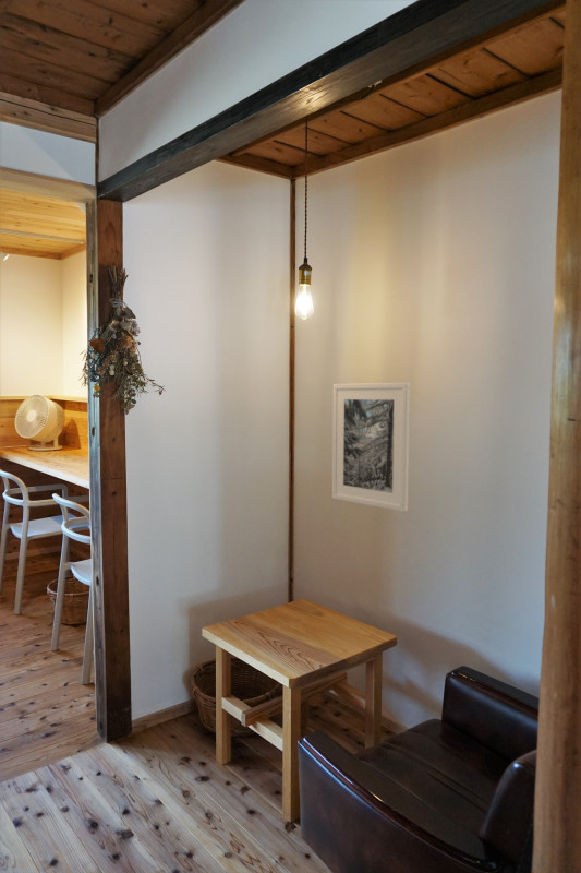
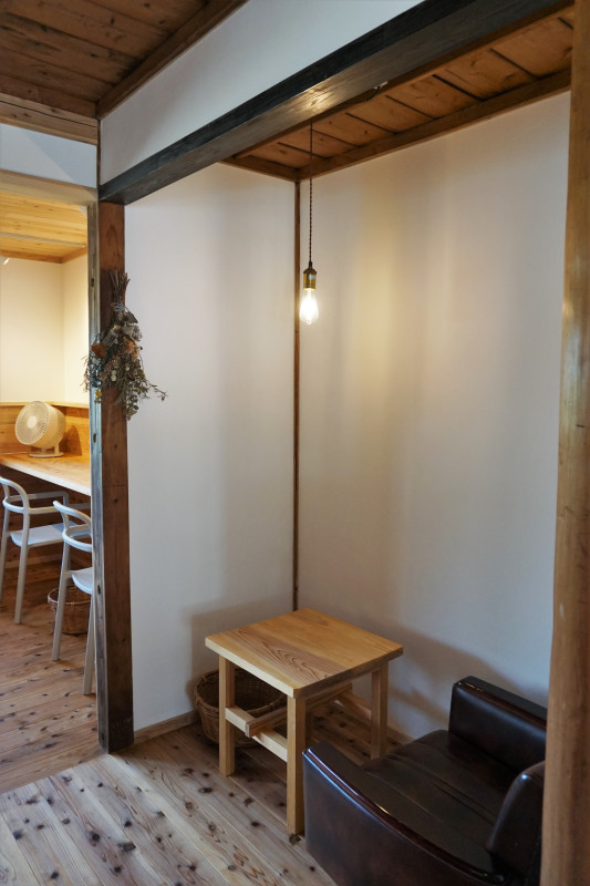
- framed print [331,382,411,513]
